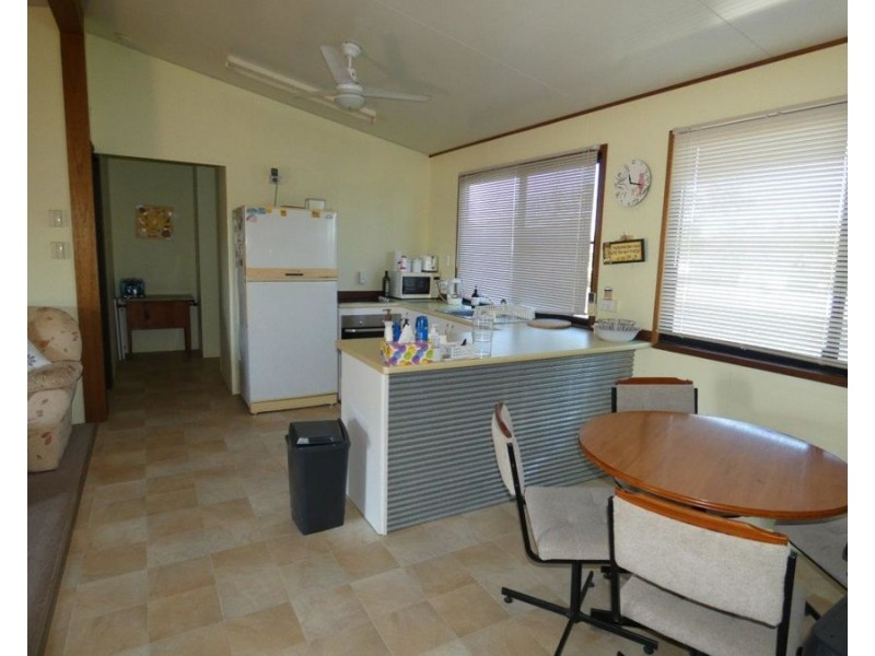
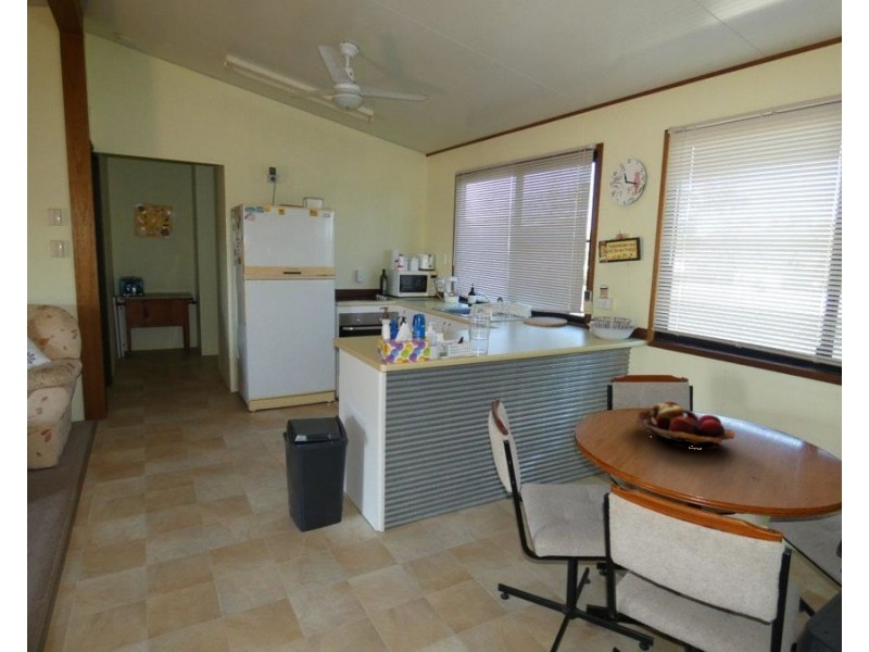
+ fruit basket [634,400,736,450]
